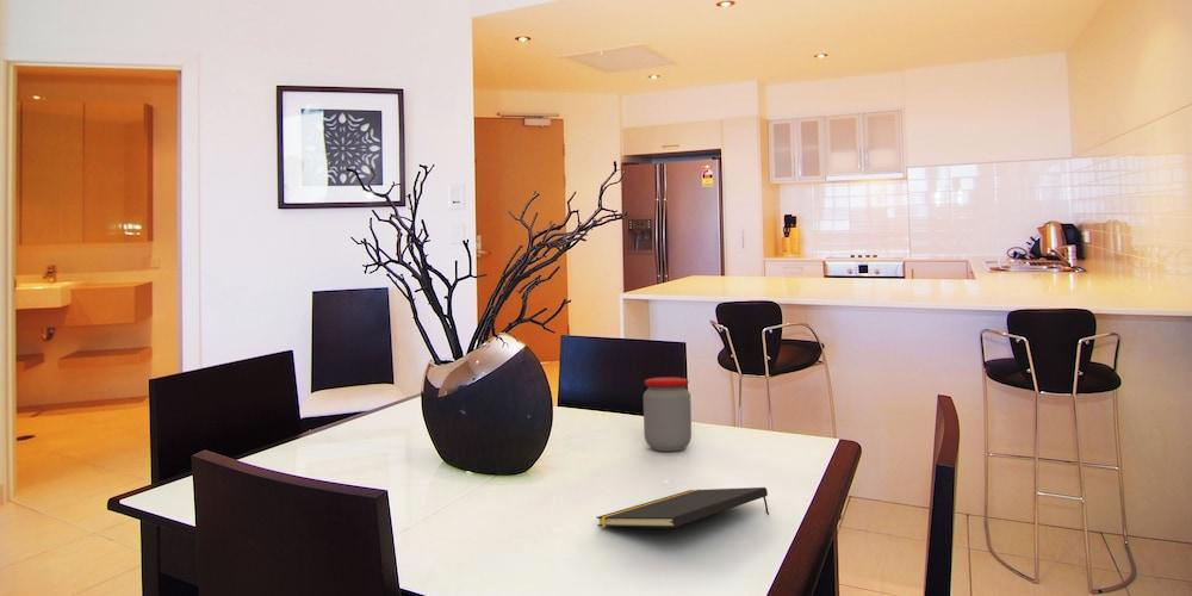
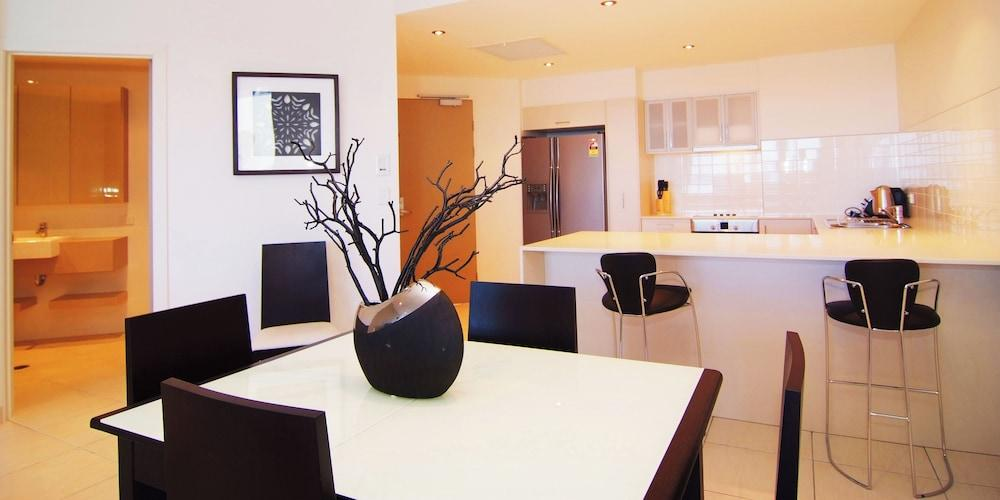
- jar [642,377,693,452]
- notepad [595,486,770,529]
